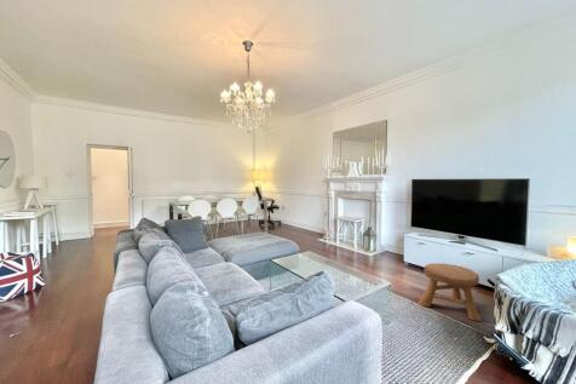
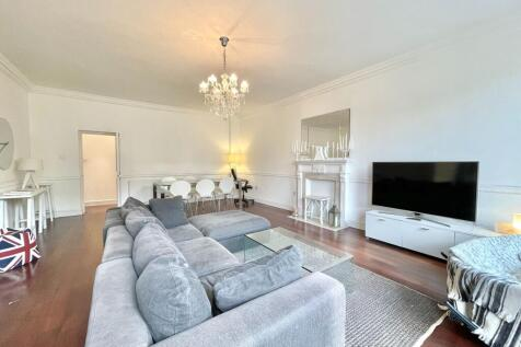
- stool [417,263,482,322]
